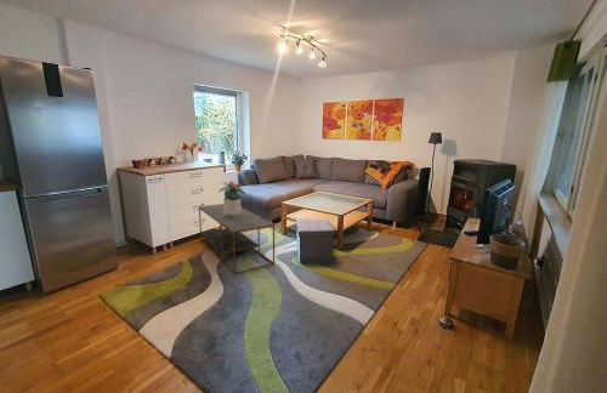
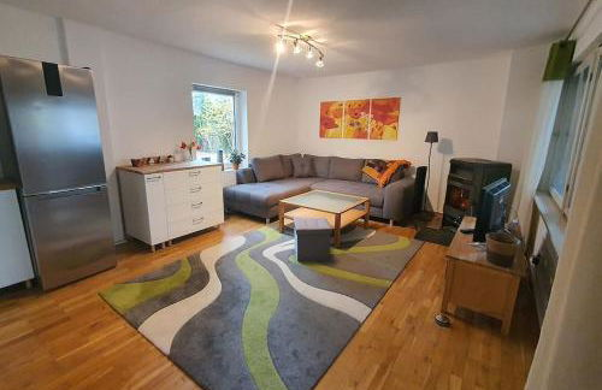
- coffee table [198,203,276,275]
- potted plant [216,180,248,216]
